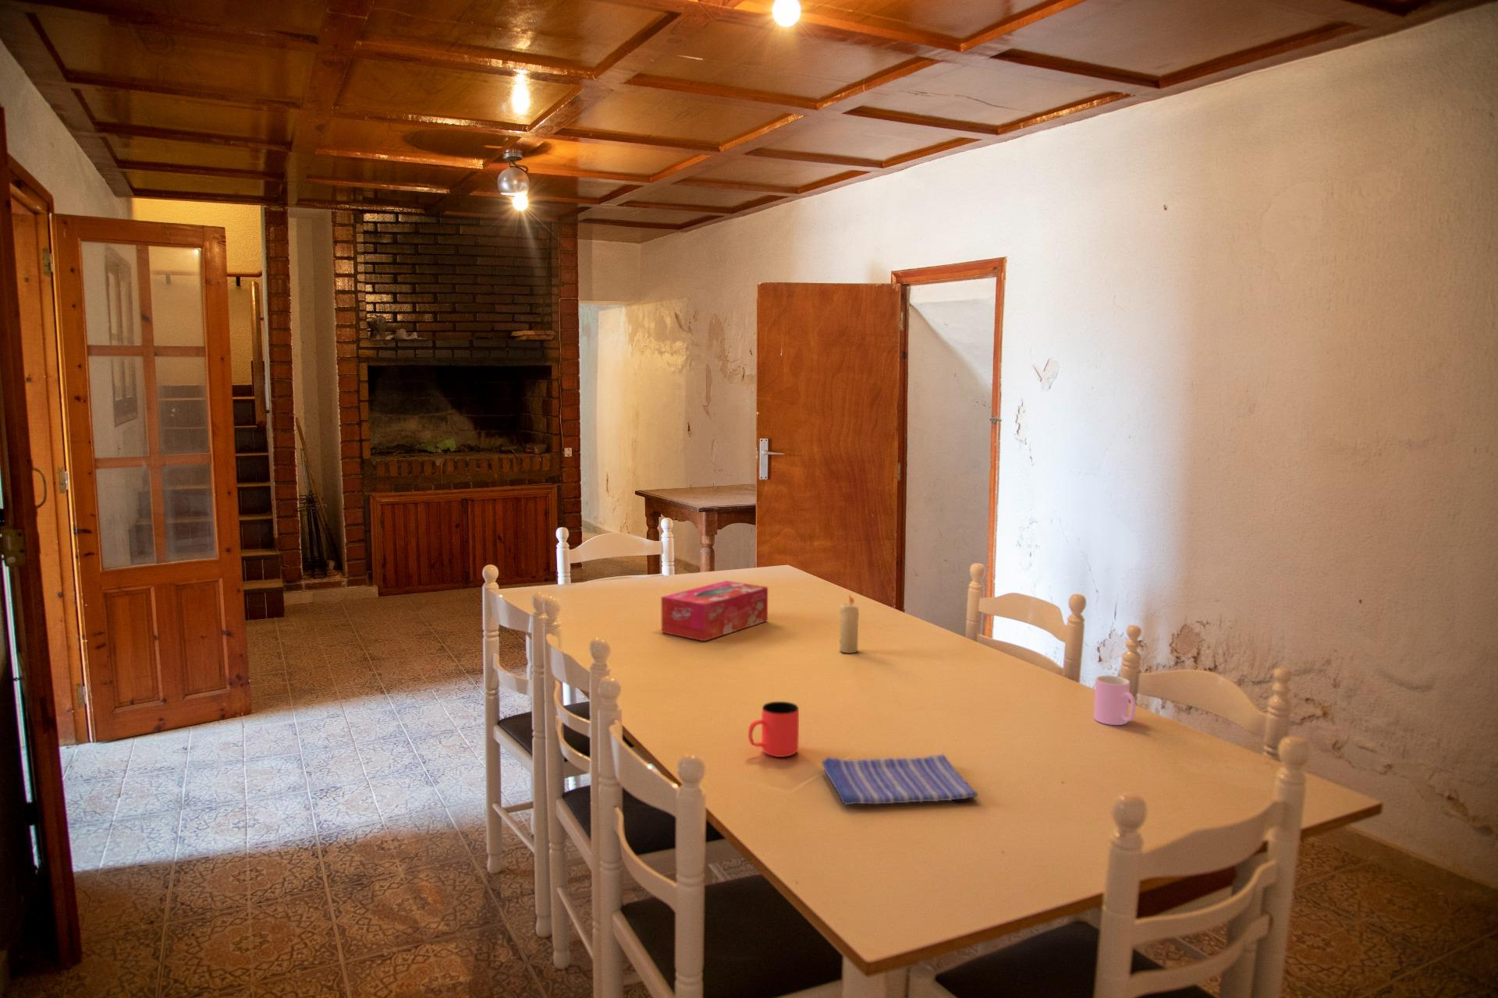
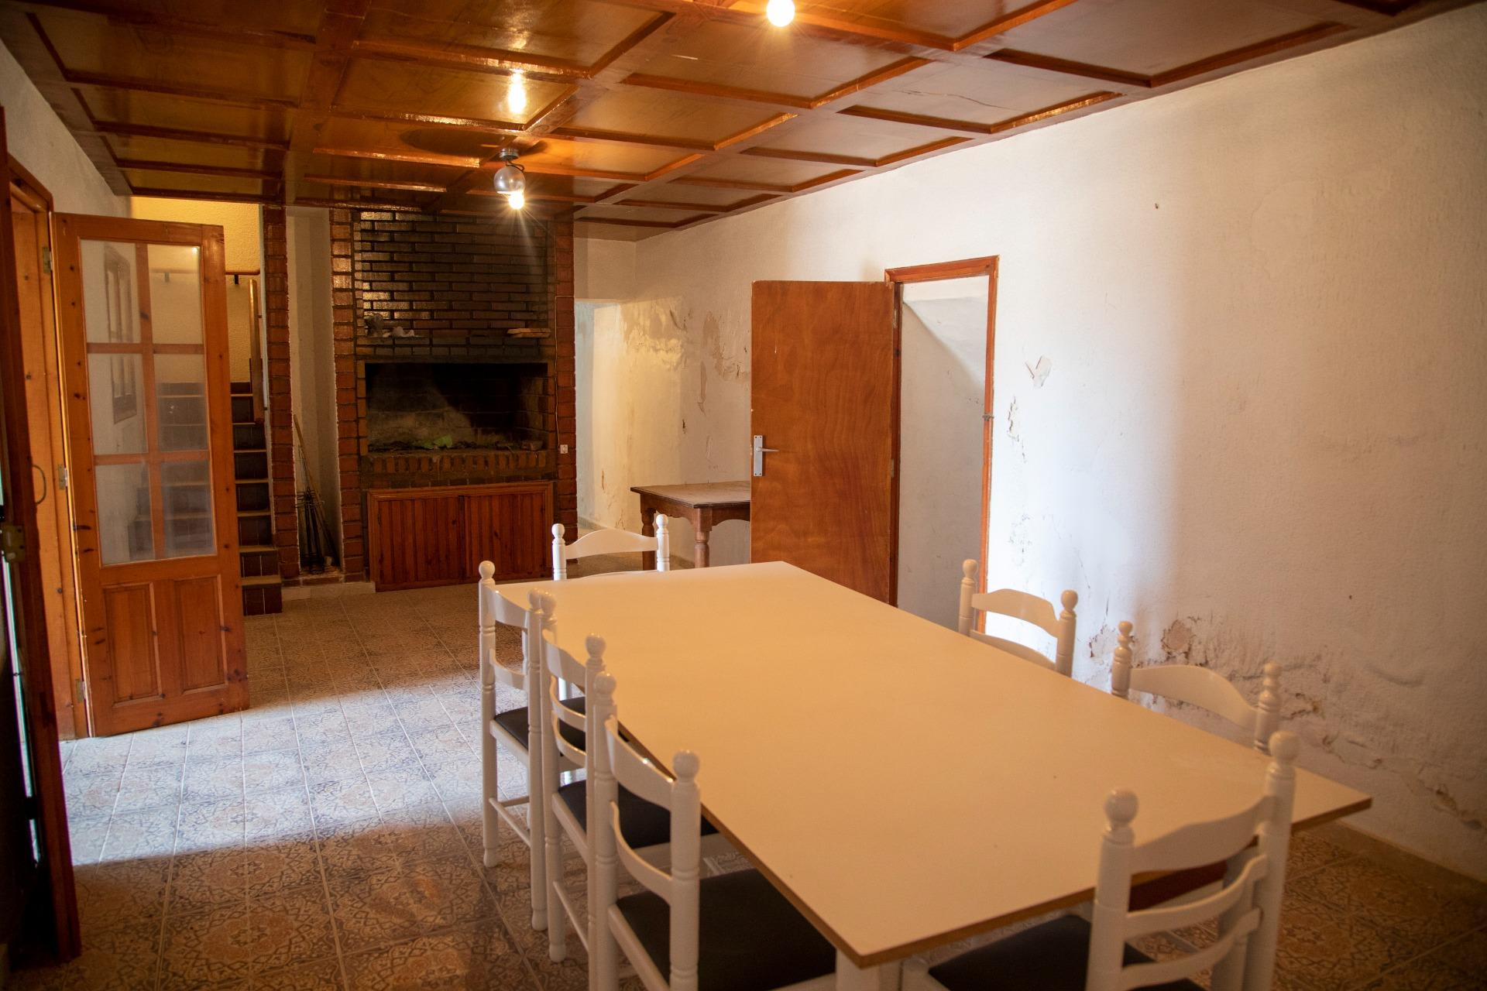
- cup [748,701,799,757]
- cup [1093,674,1137,726]
- tissue box [660,580,768,642]
- candle [838,594,859,654]
- dish towel [820,753,980,805]
